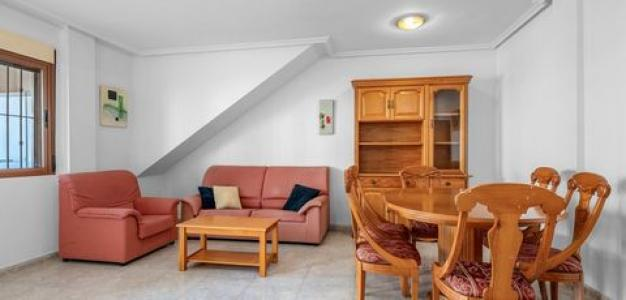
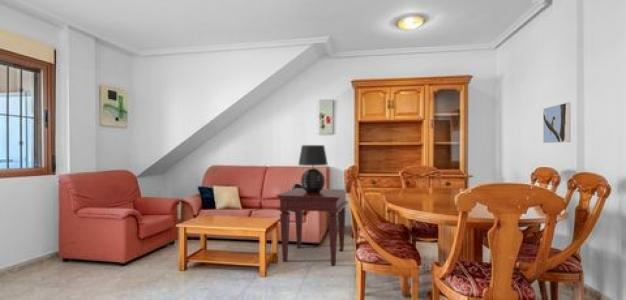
+ side table [276,187,349,267]
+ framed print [542,102,571,144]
+ table lamp [297,144,329,193]
